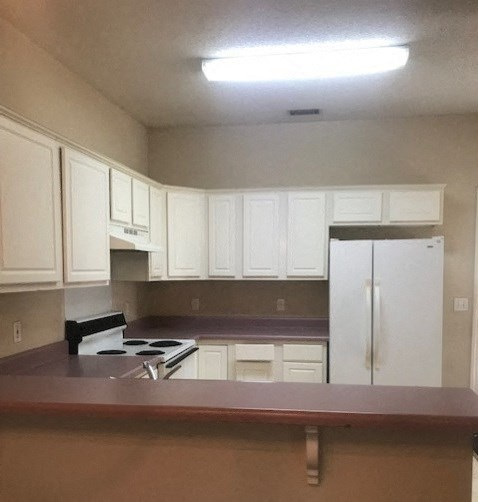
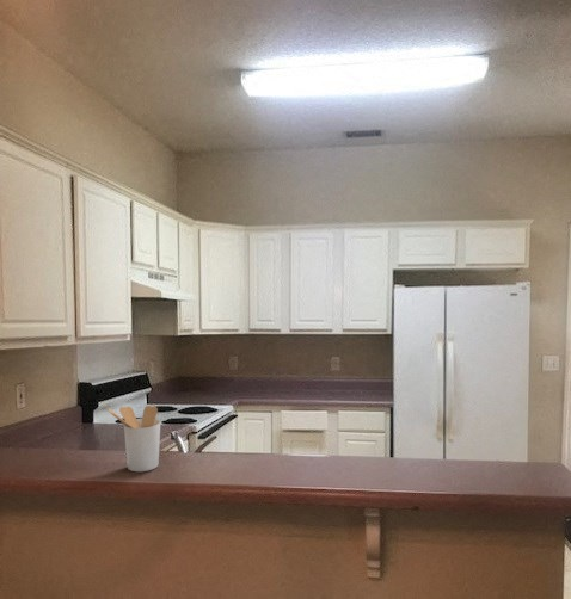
+ utensil holder [106,405,161,473]
